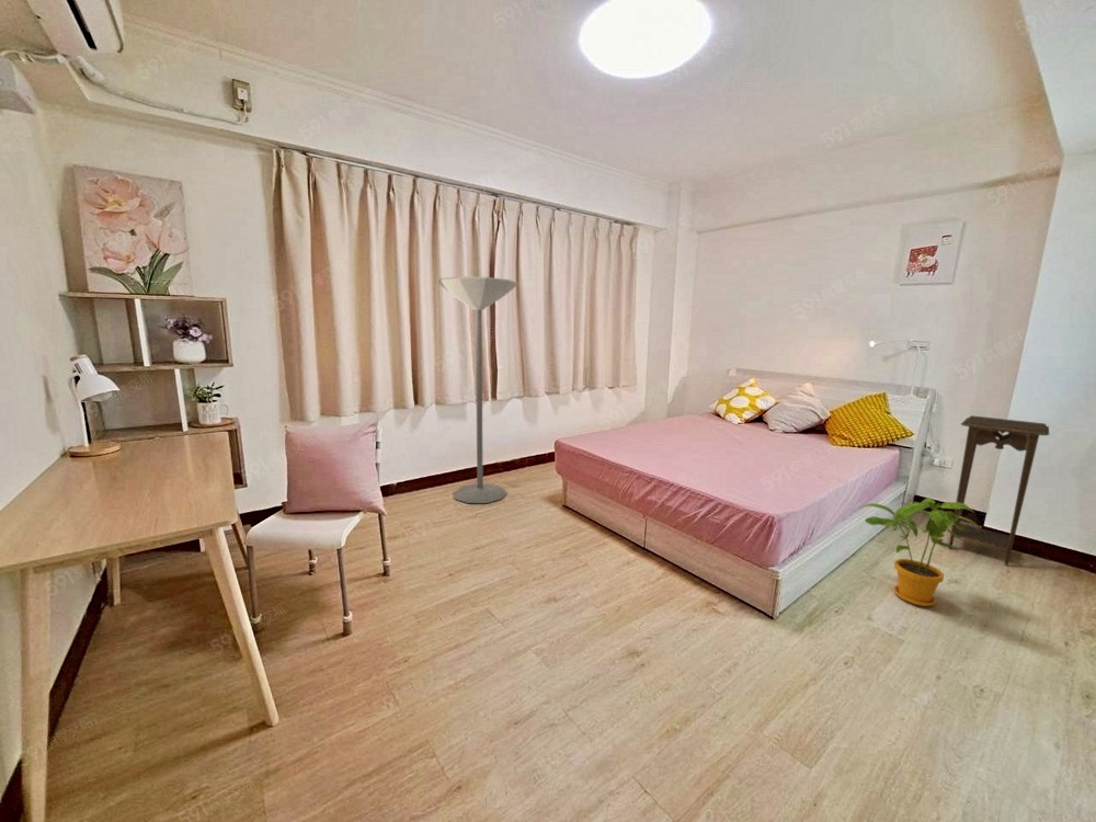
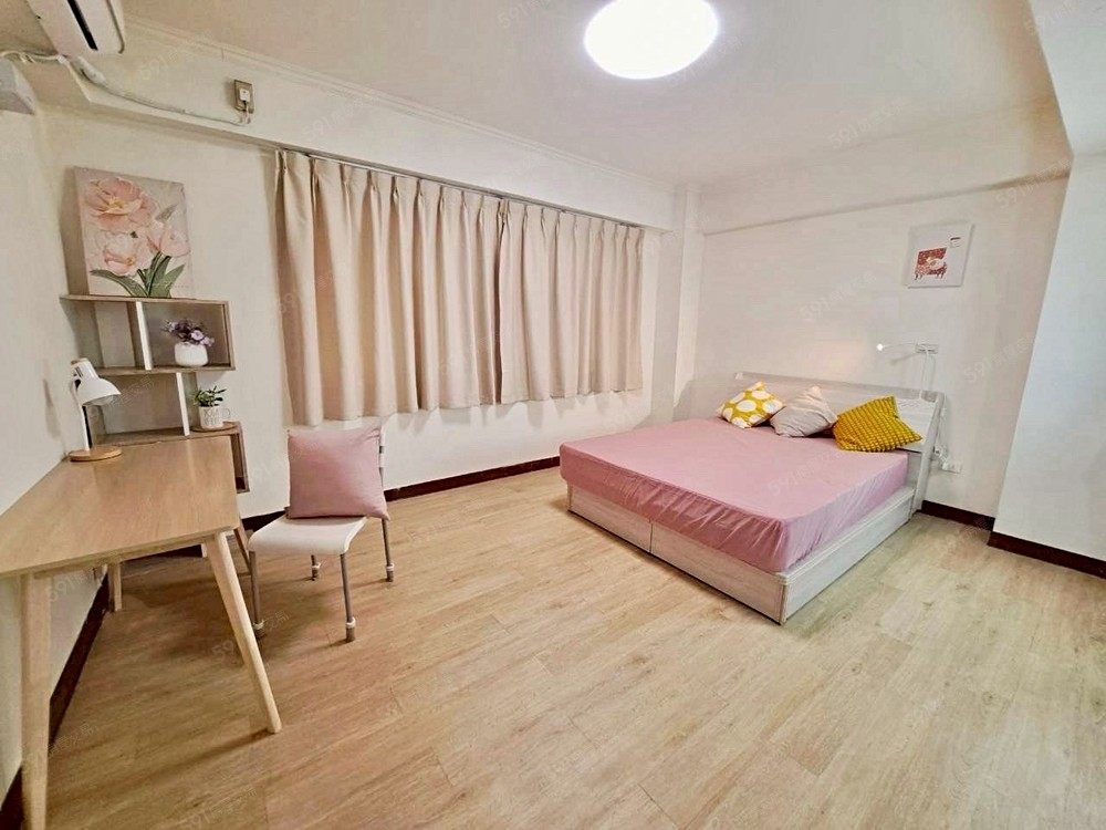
- floor lamp [437,275,518,504]
- pedestal table [947,414,1050,567]
- house plant [859,496,979,607]
